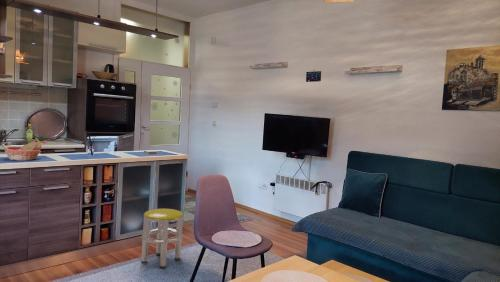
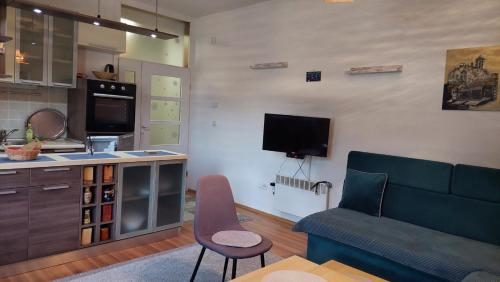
- stool [140,208,184,269]
